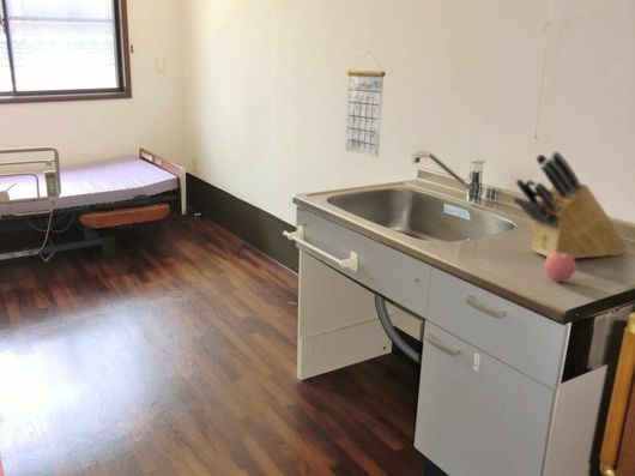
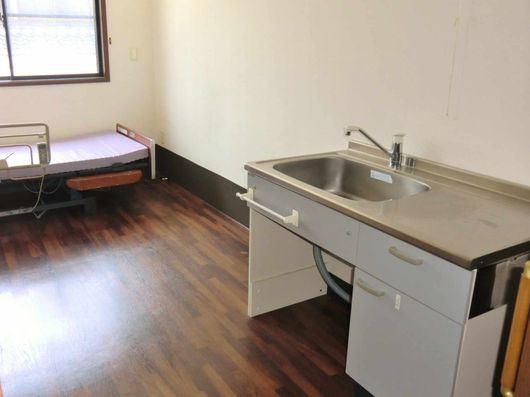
- calendar [344,49,387,158]
- knife block [513,150,629,260]
- apple [544,252,577,283]
